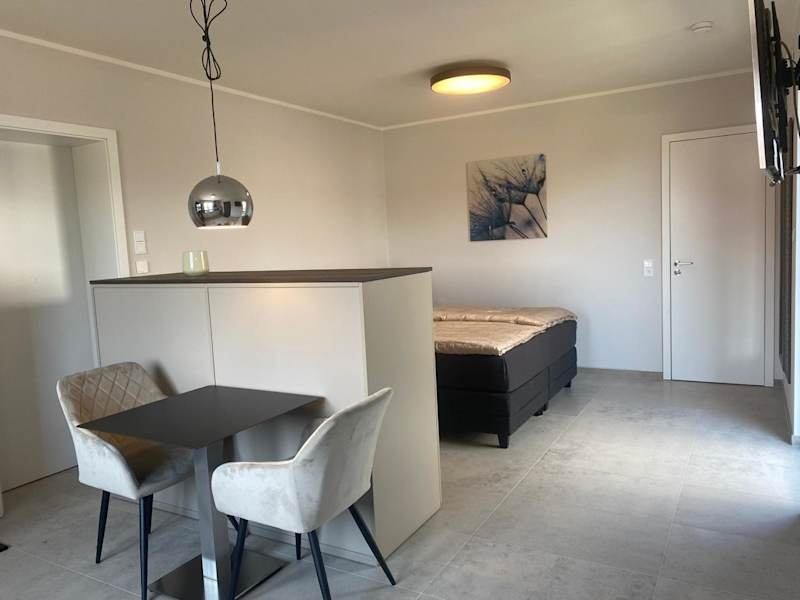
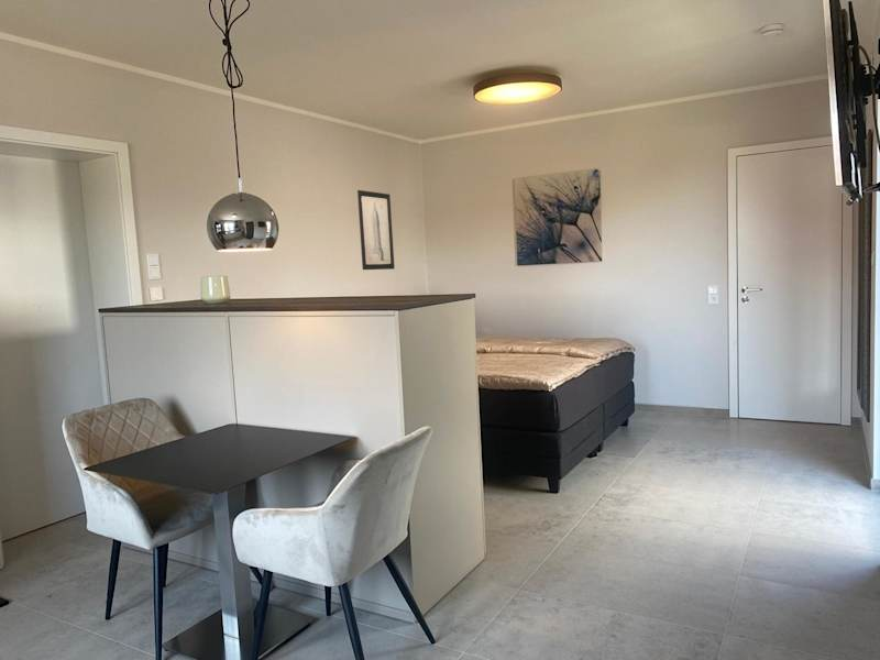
+ wall art [356,189,395,271]
